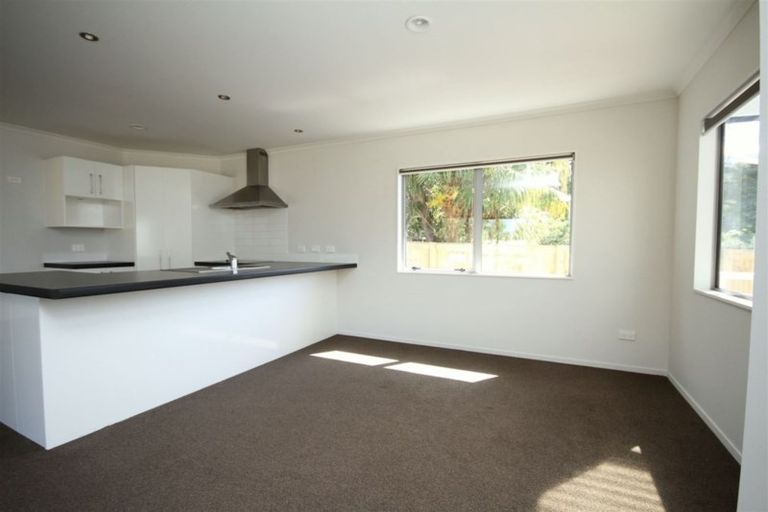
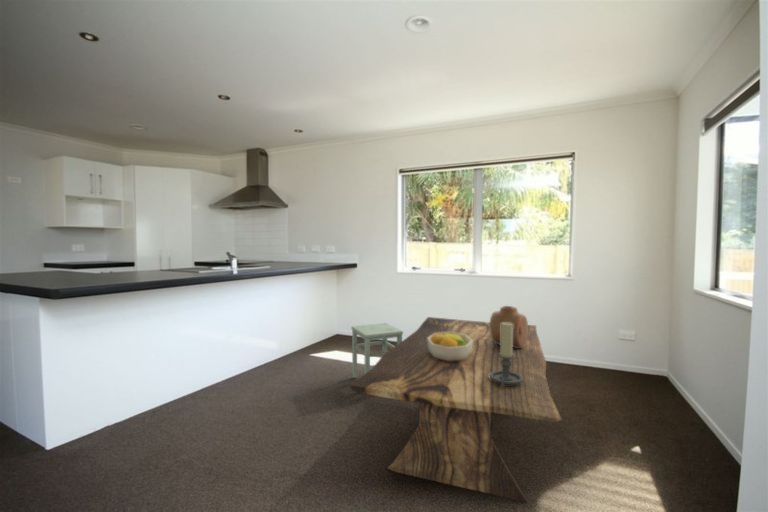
+ dining table [349,316,563,502]
+ fruit bowl [427,332,473,362]
+ stool [350,322,404,379]
+ vase [489,305,529,348]
+ candle holder [489,323,523,388]
